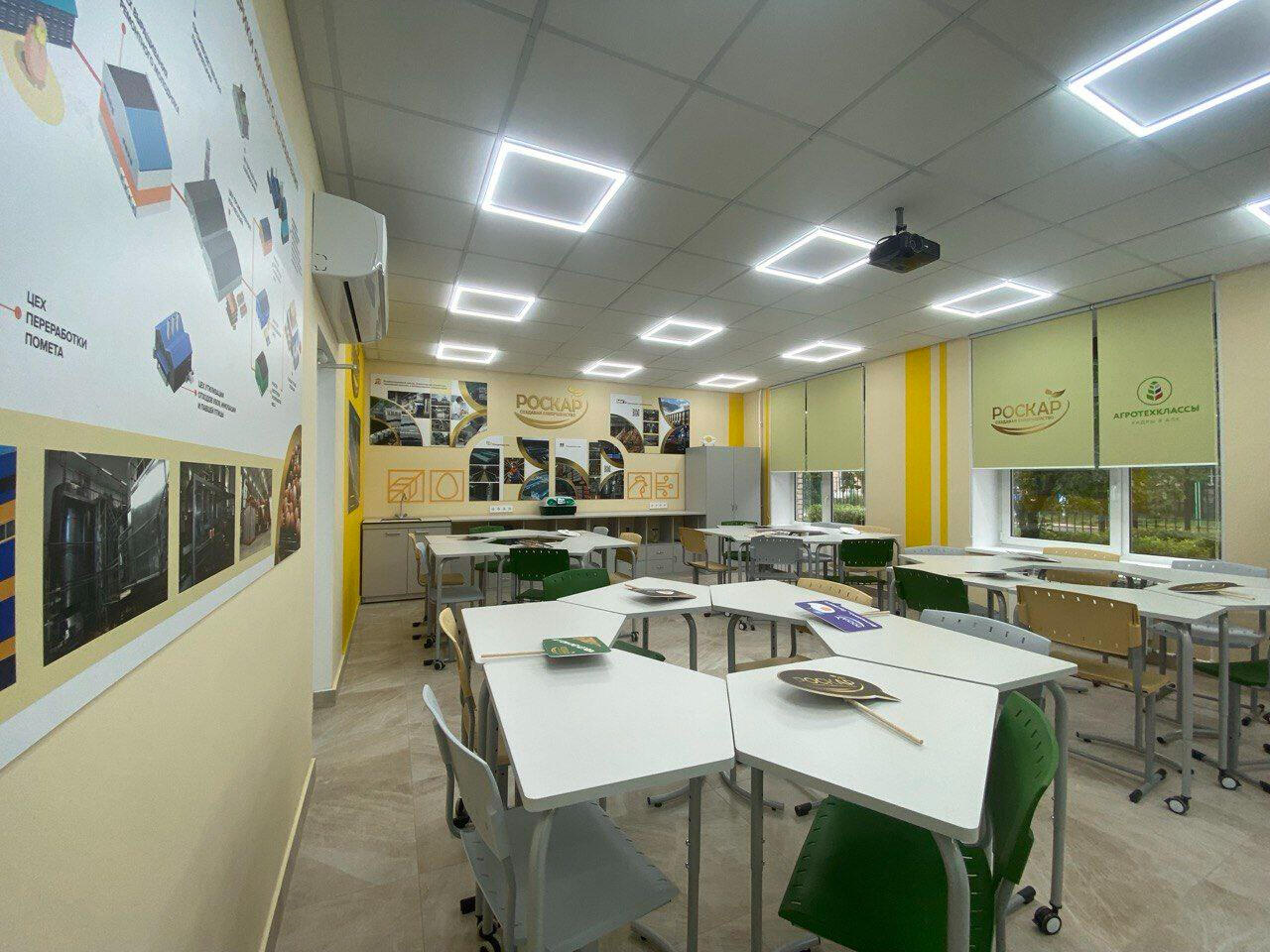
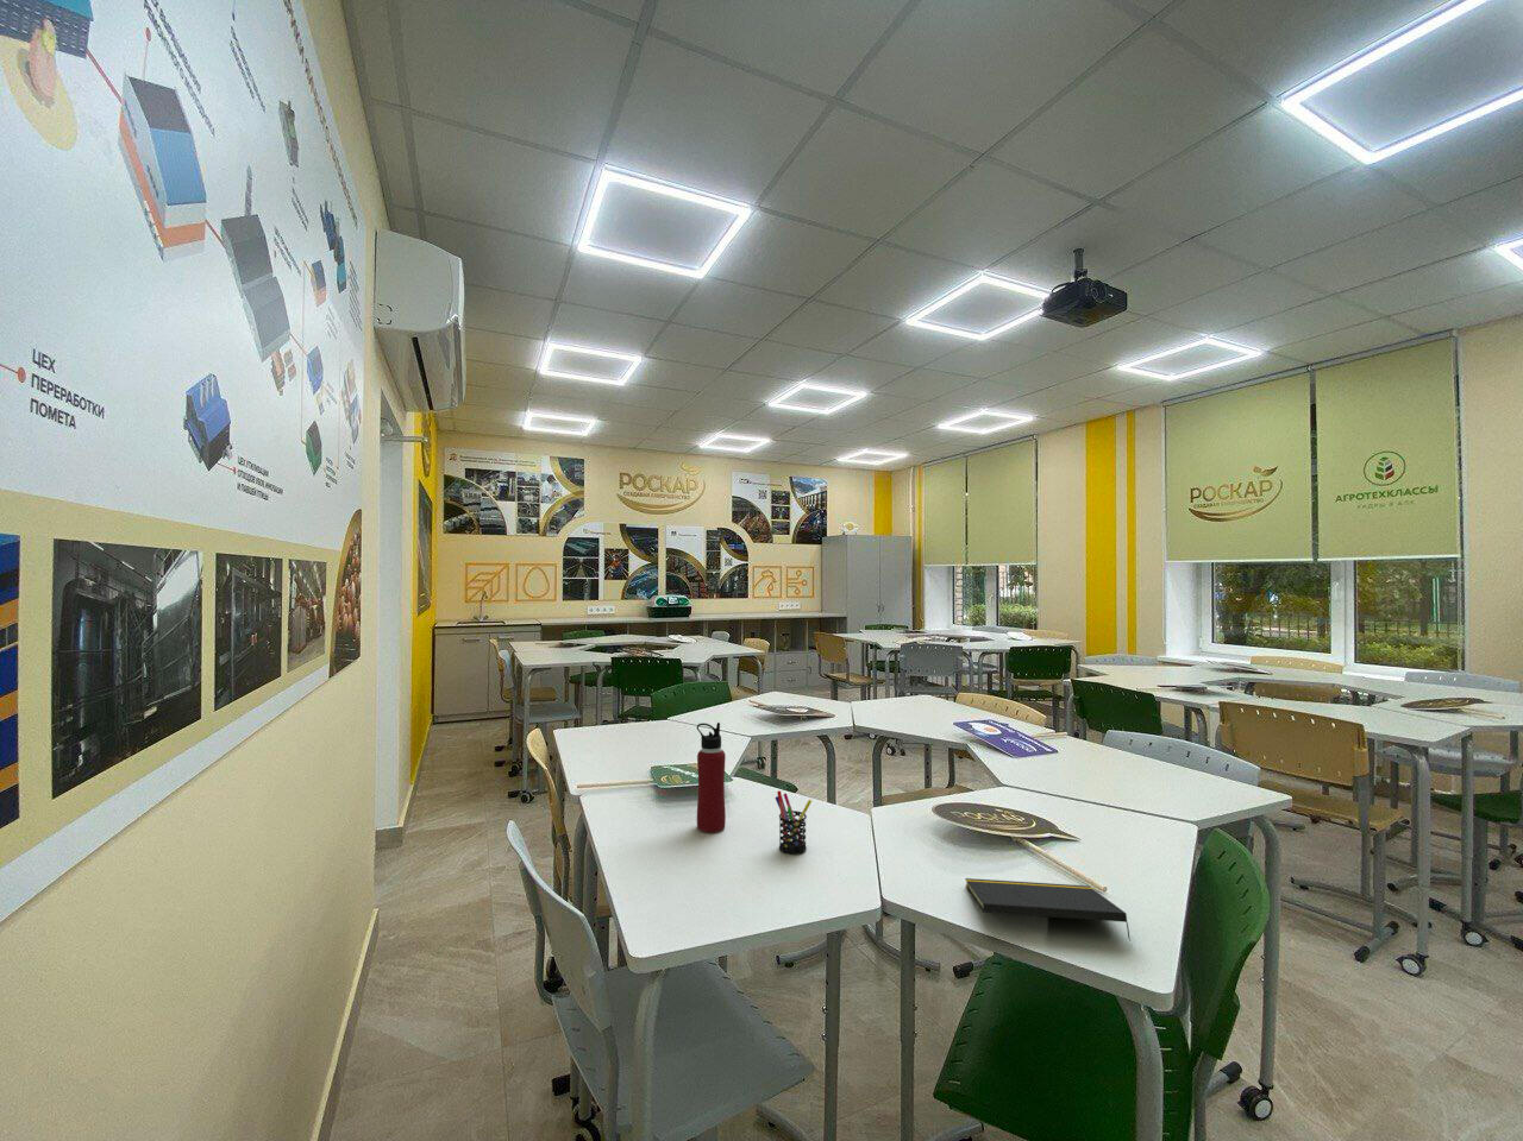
+ water bottle [696,722,727,834]
+ pen holder [773,789,813,856]
+ notepad [964,877,1132,941]
